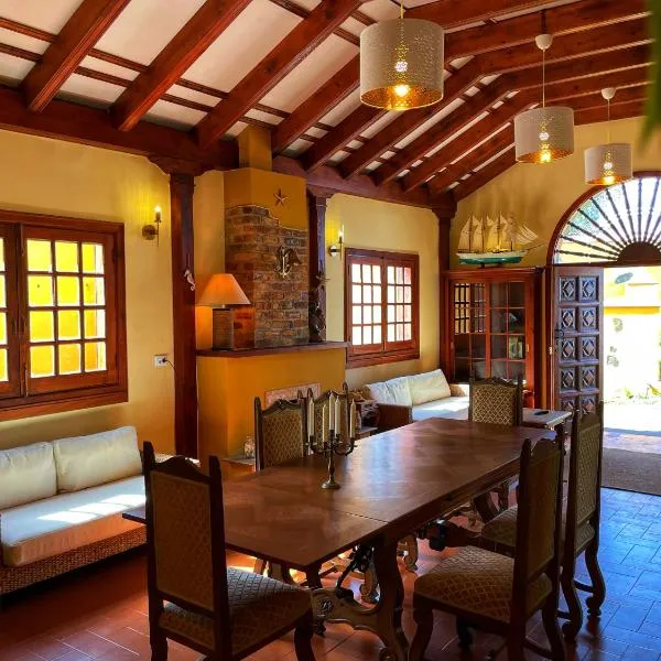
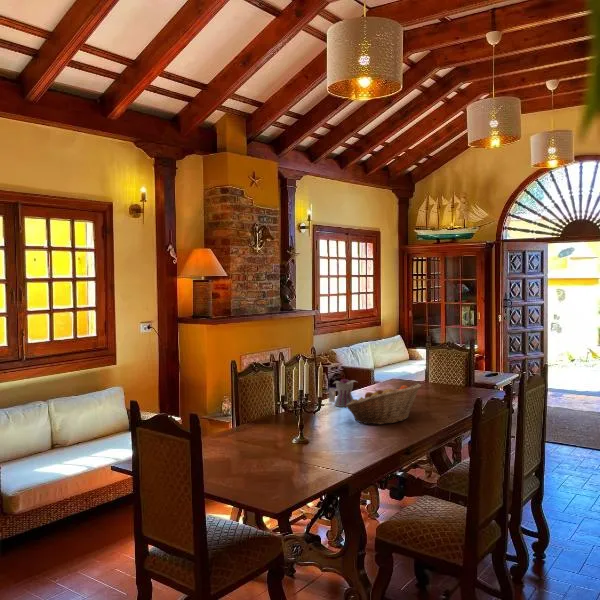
+ fruit basket [345,383,422,425]
+ teapot [328,378,358,408]
